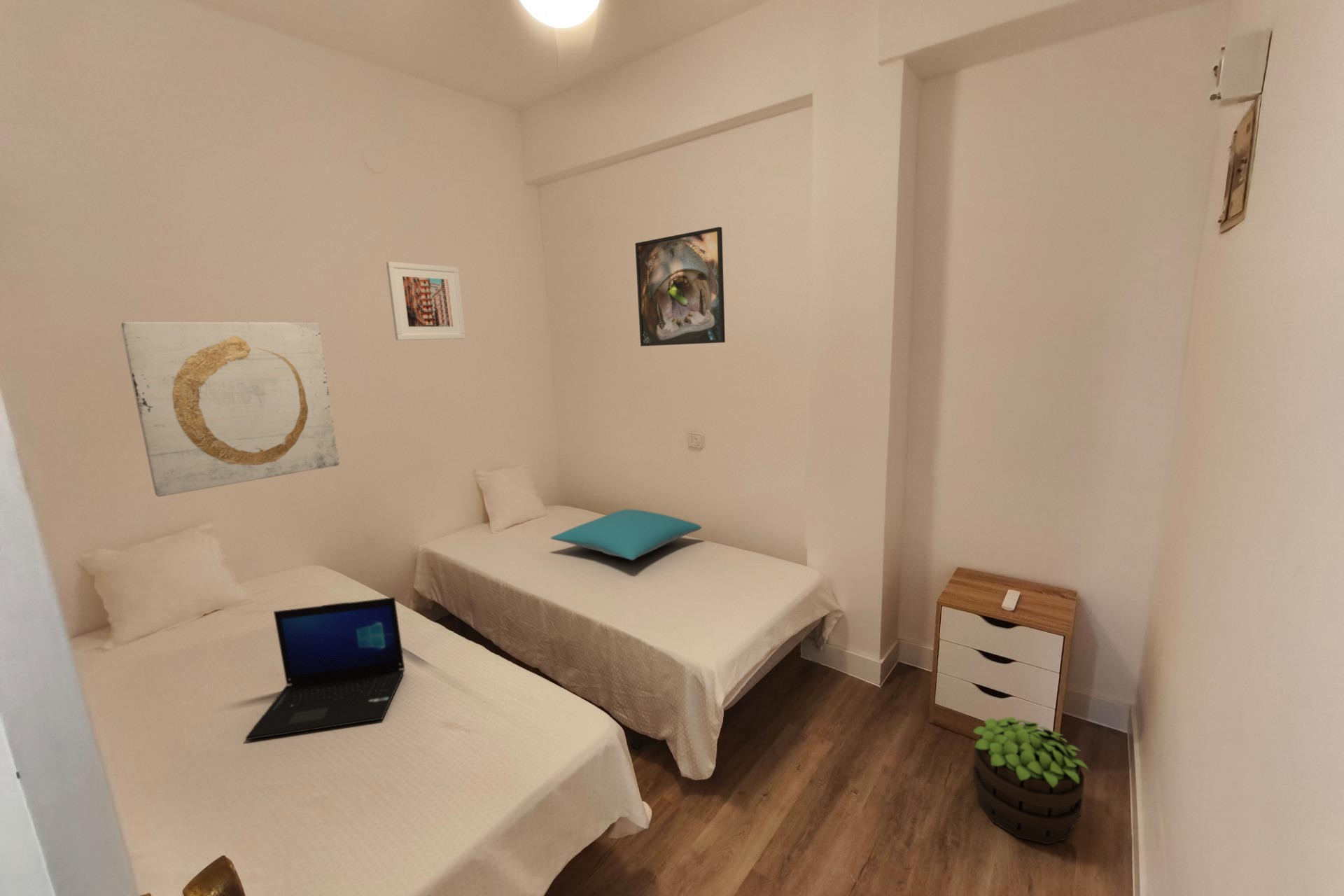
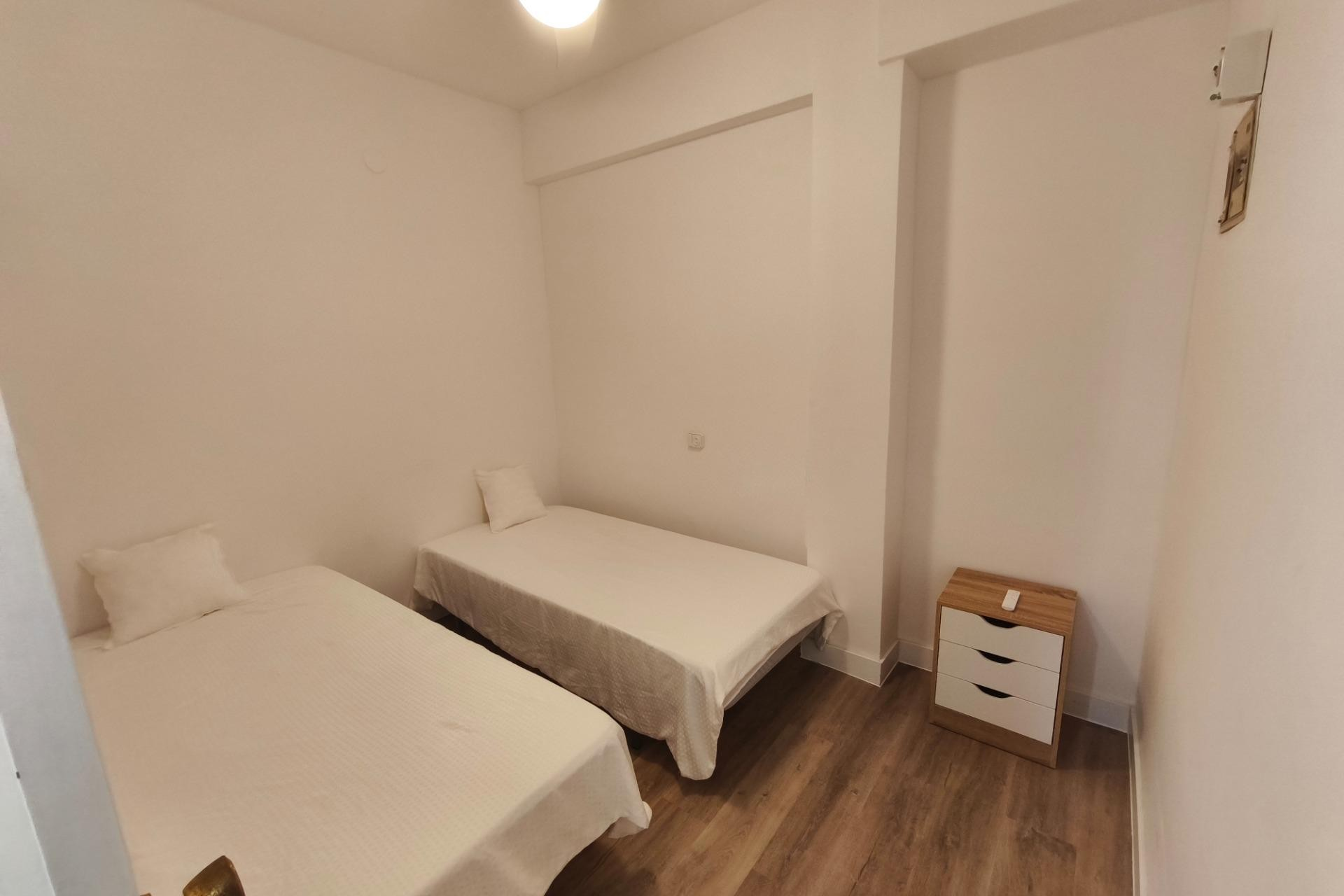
- potted plant [972,716,1090,845]
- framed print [386,261,466,341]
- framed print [634,226,726,347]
- pillow [550,508,702,561]
- wall art [120,321,340,497]
- laptop [245,596,405,741]
